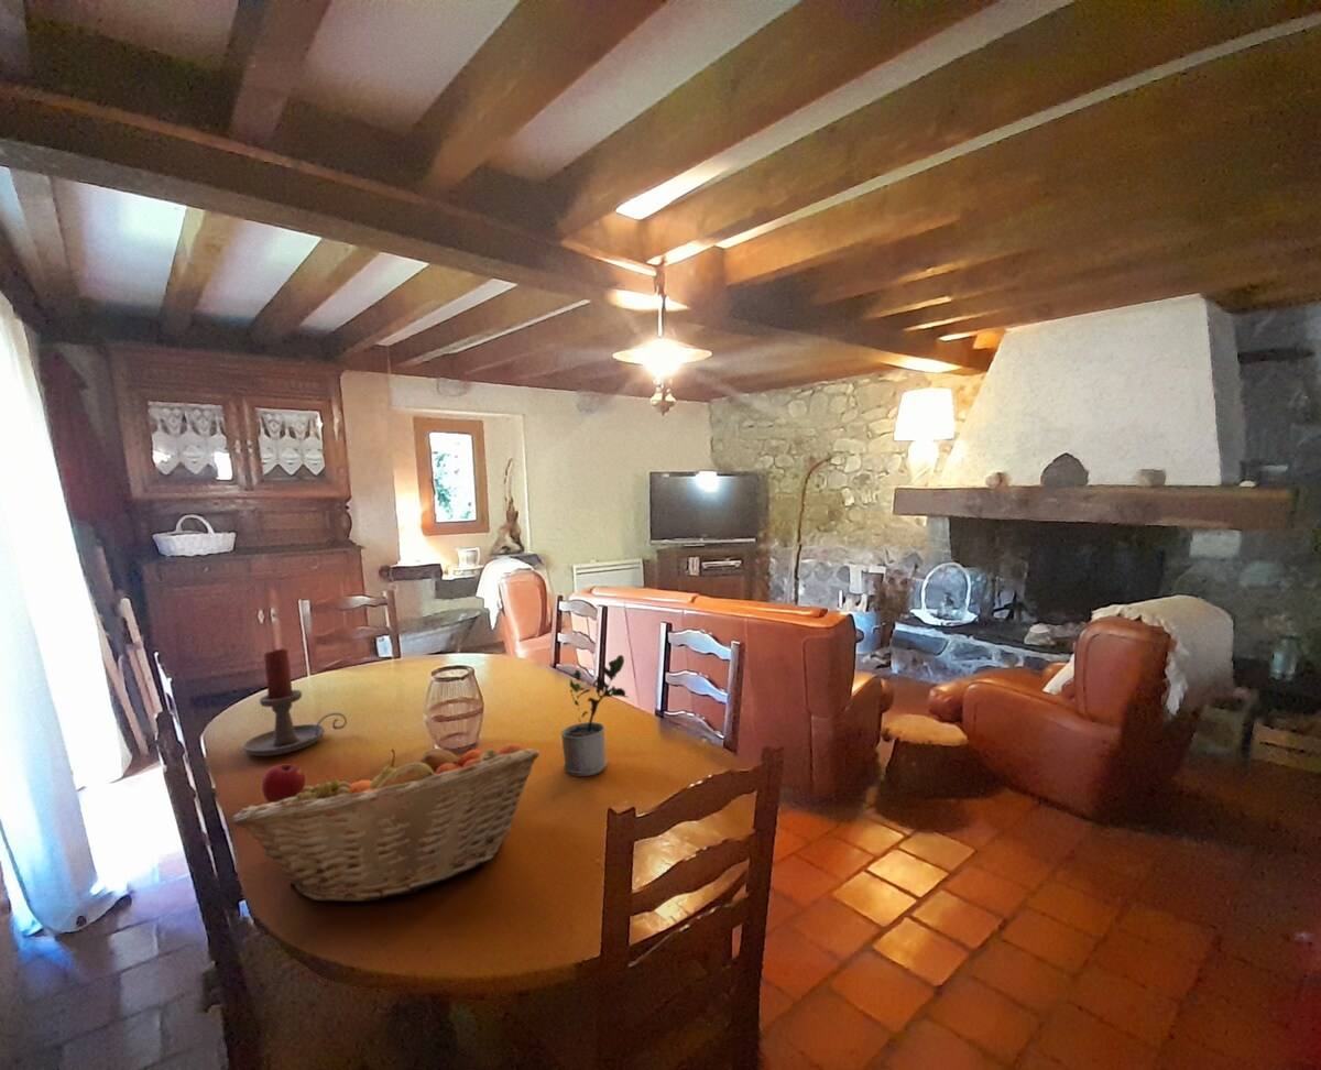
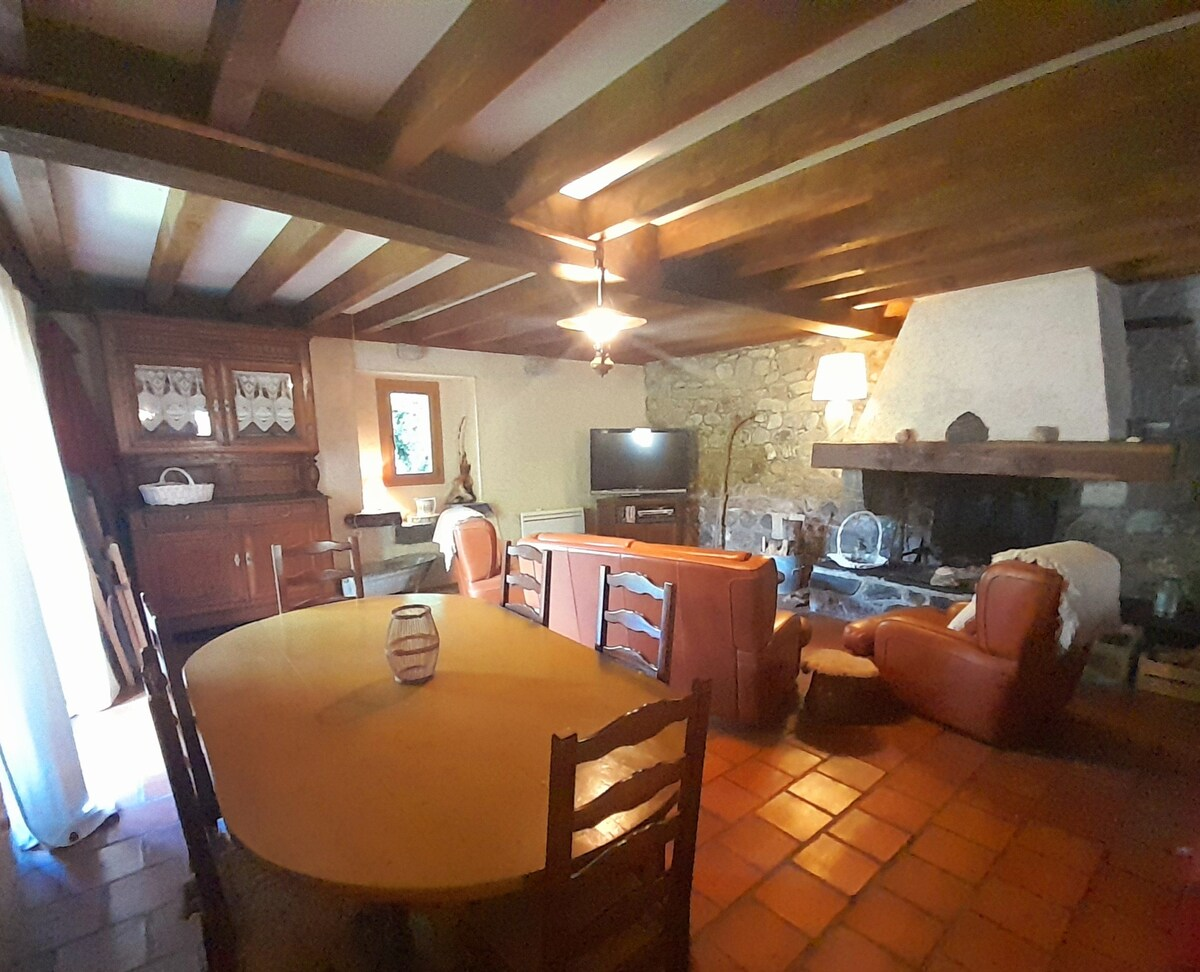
- apple [261,763,306,804]
- fruit basket [230,742,541,903]
- potted plant [560,654,629,777]
- candle holder [242,647,348,757]
